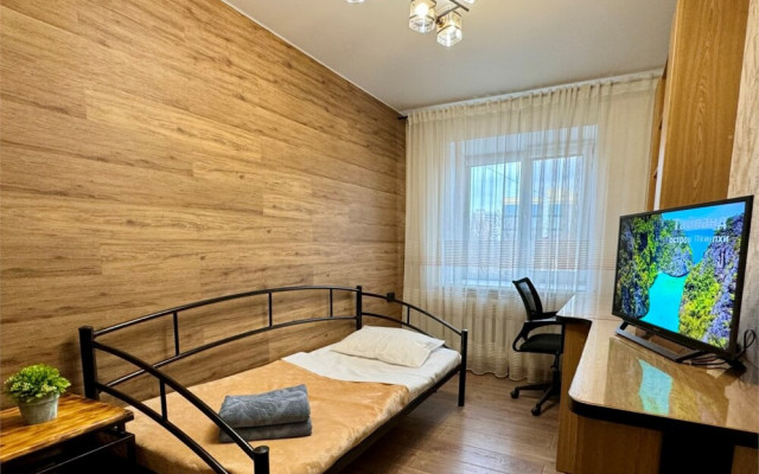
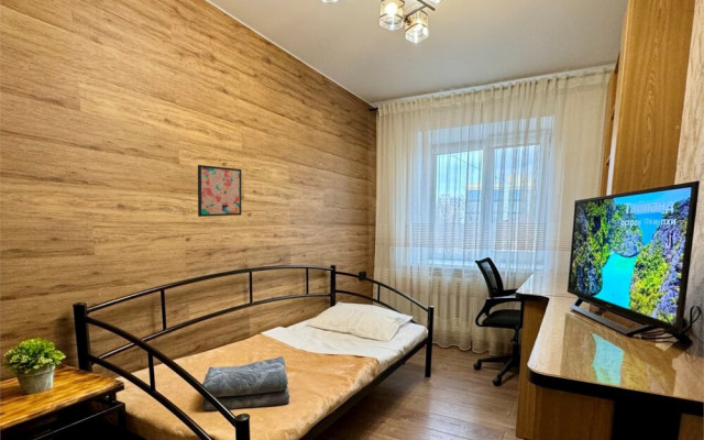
+ wall art [197,164,242,218]
